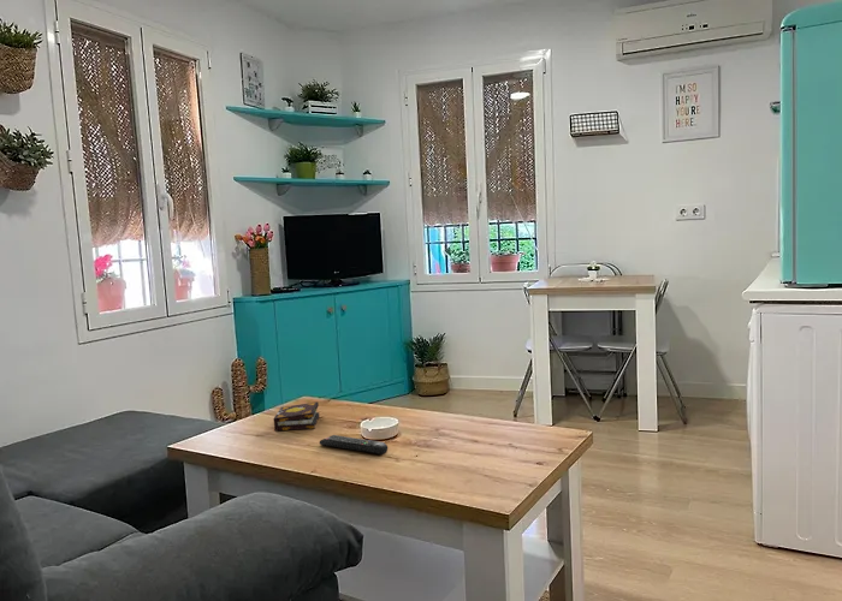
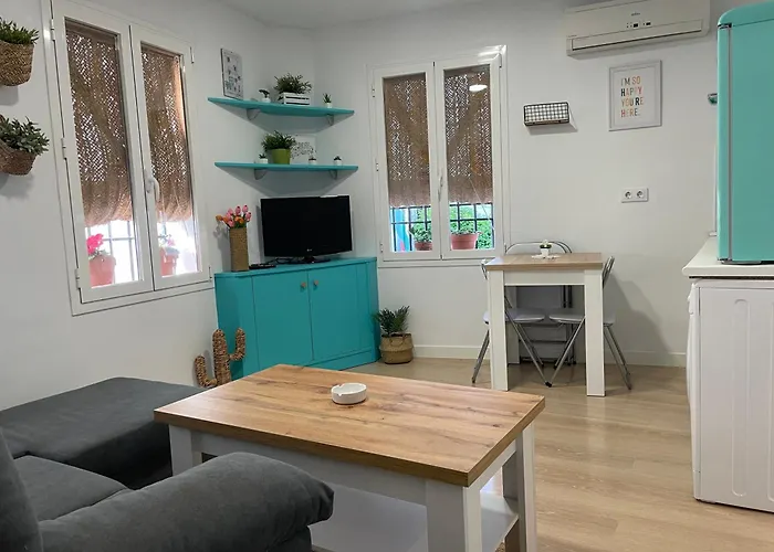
- remote control [319,434,389,456]
- book [273,400,320,432]
